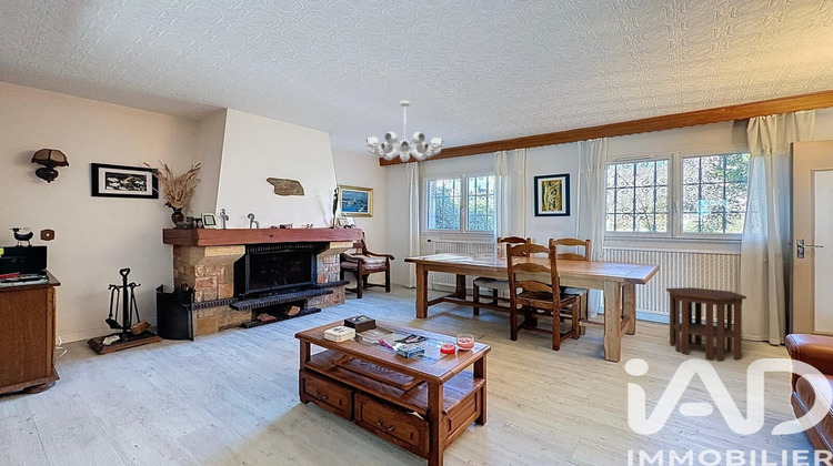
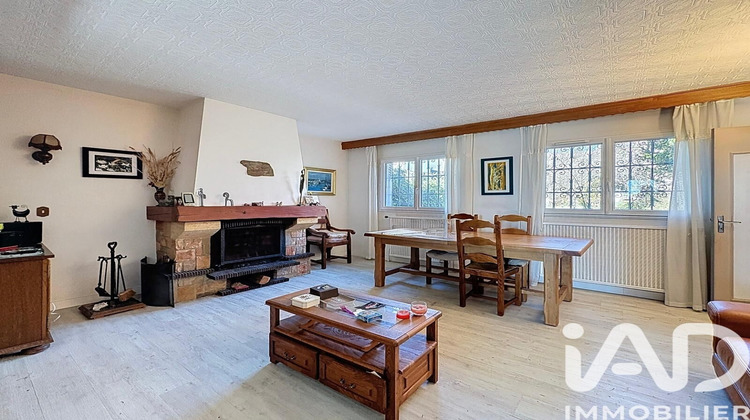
- side table [665,286,747,362]
- chandelier [365,100,444,163]
